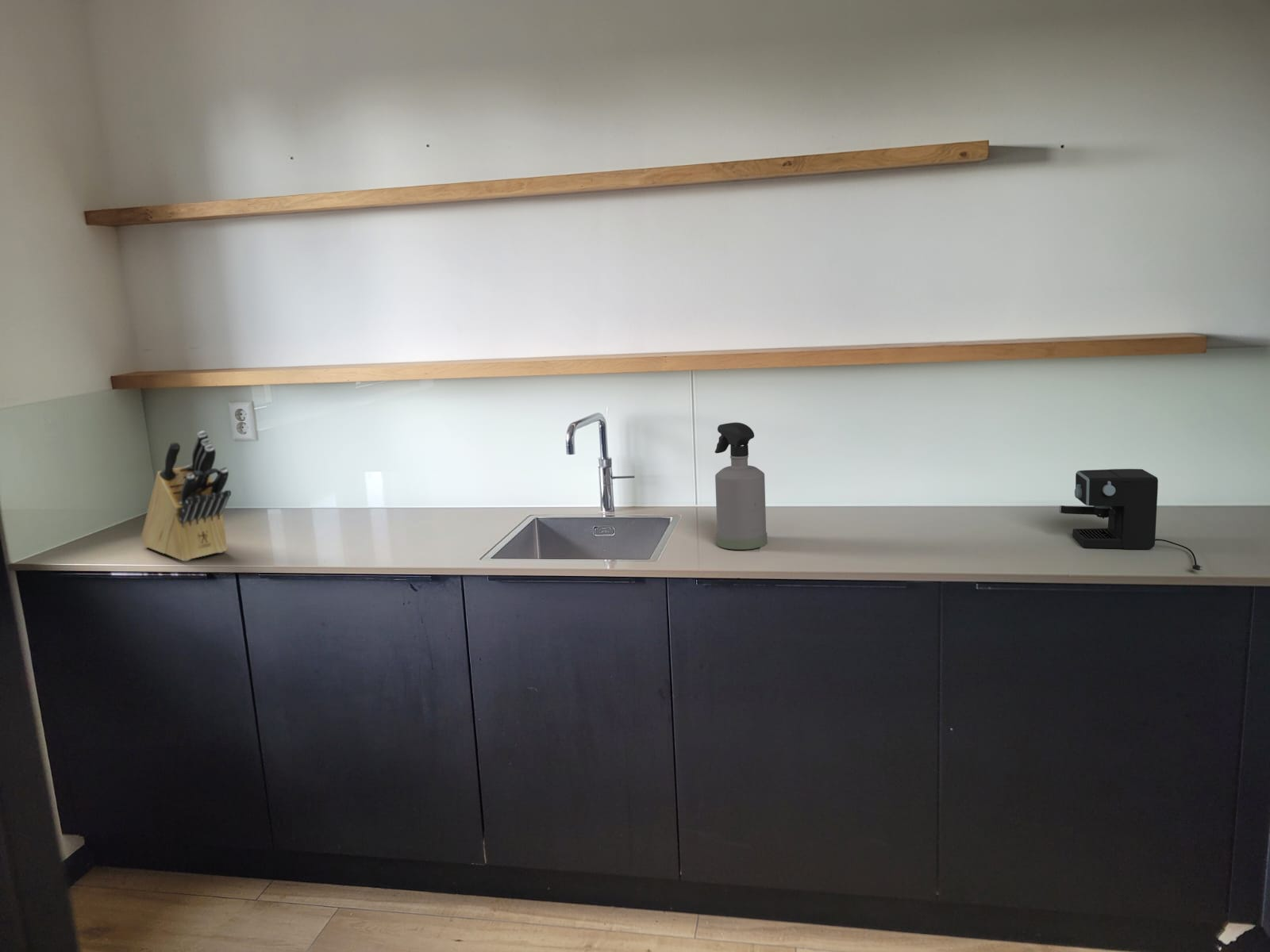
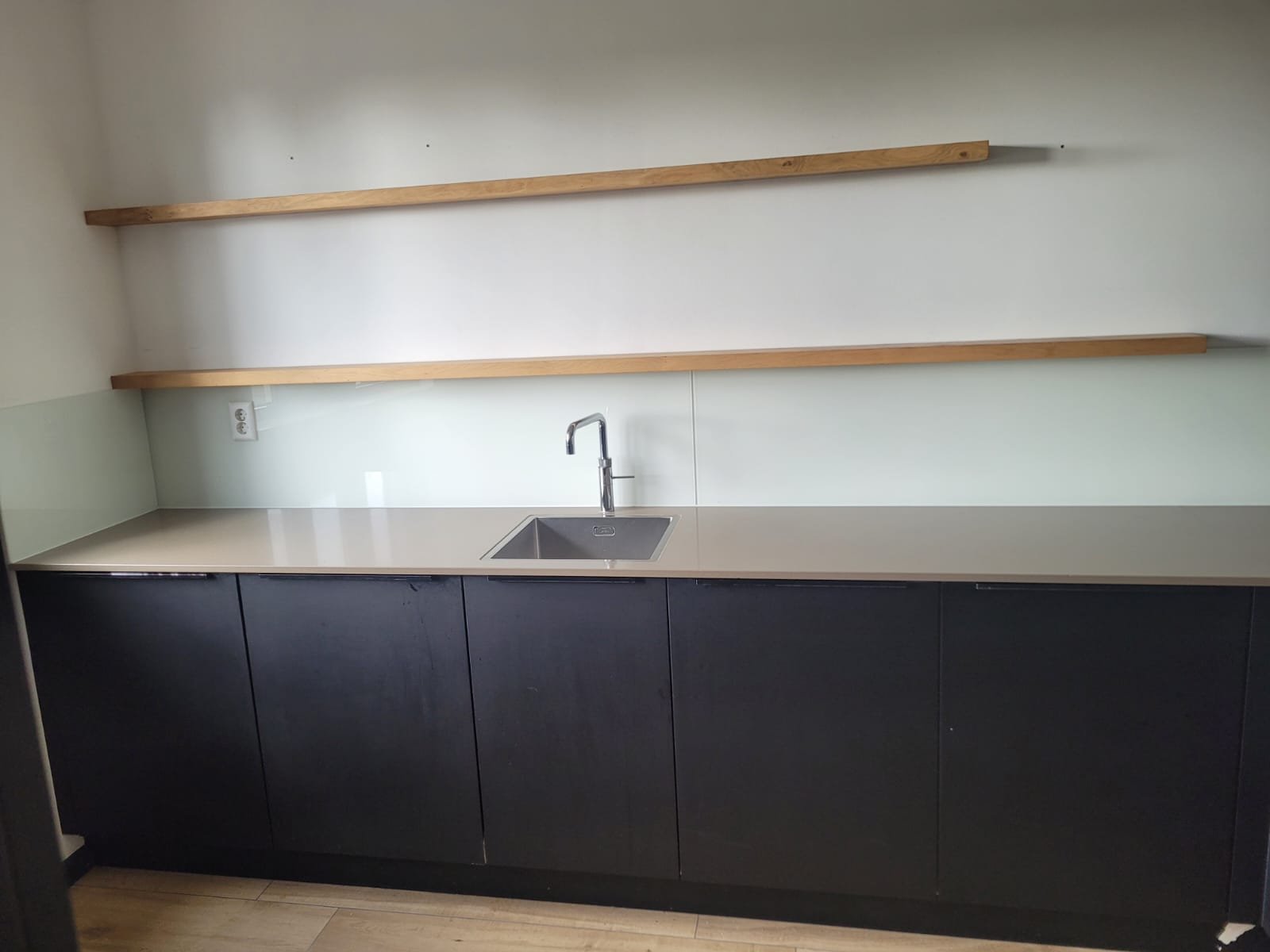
- coffee maker [1059,468,1203,571]
- spray bottle [714,421,768,551]
- knife block [140,430,232,562]
